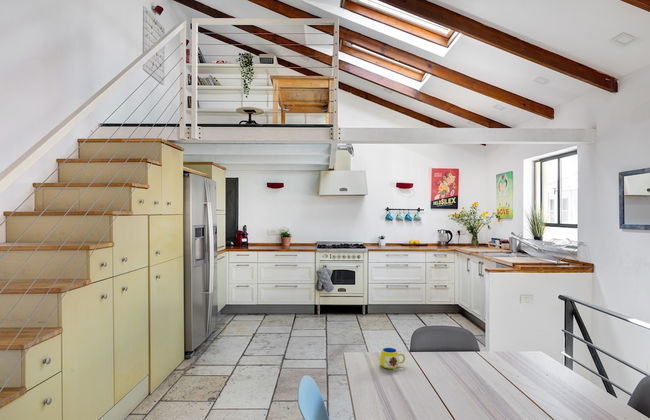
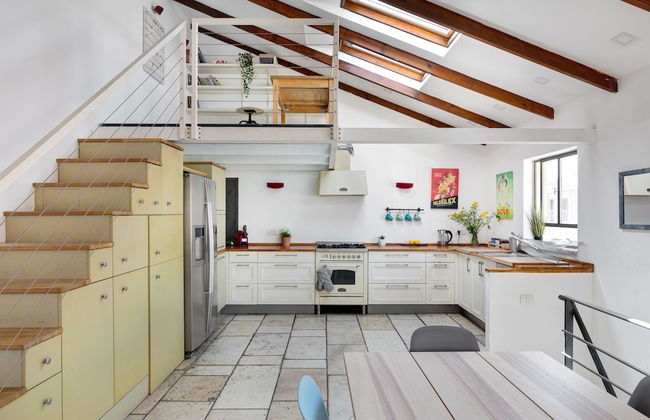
- mug [379,347,406,371]
